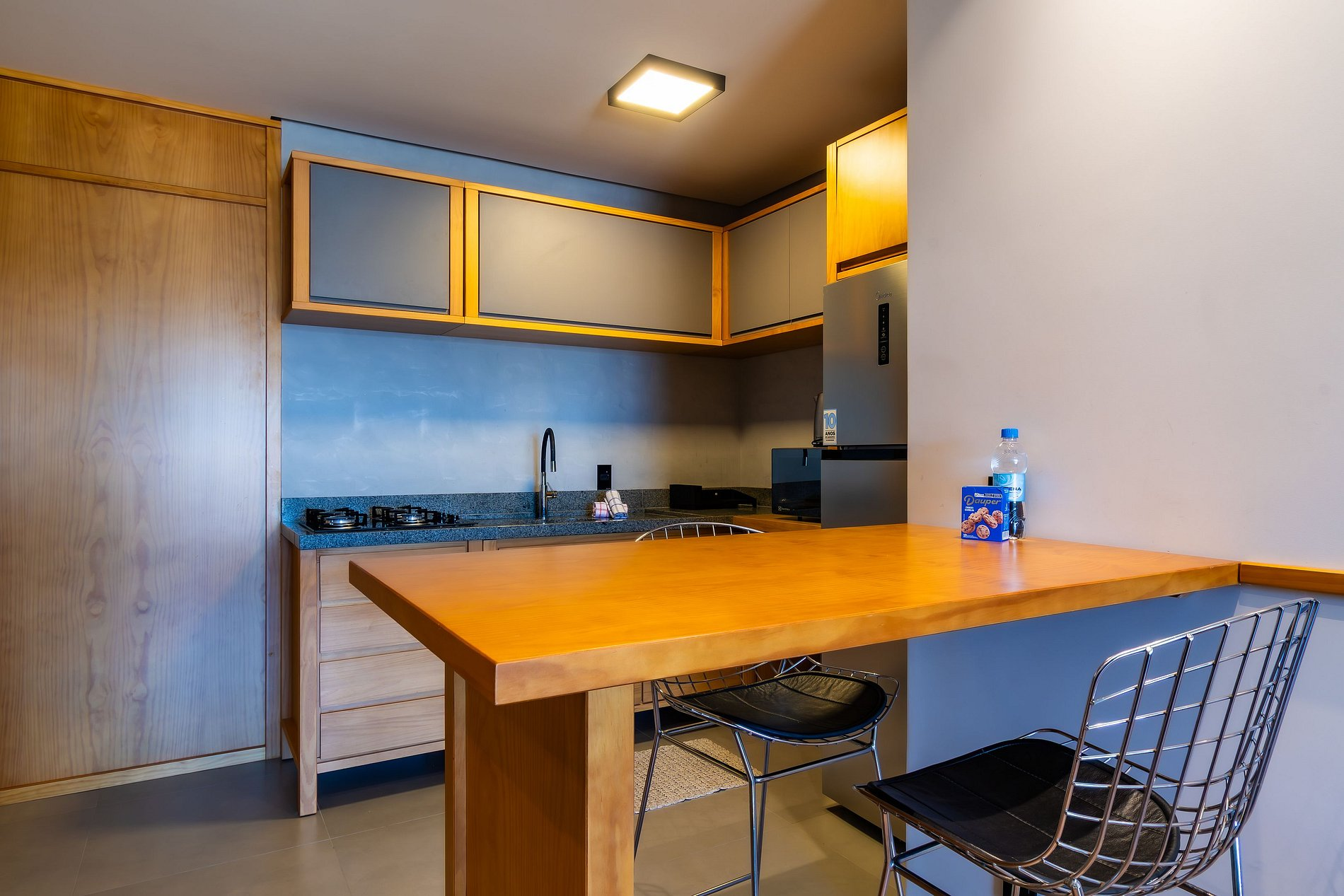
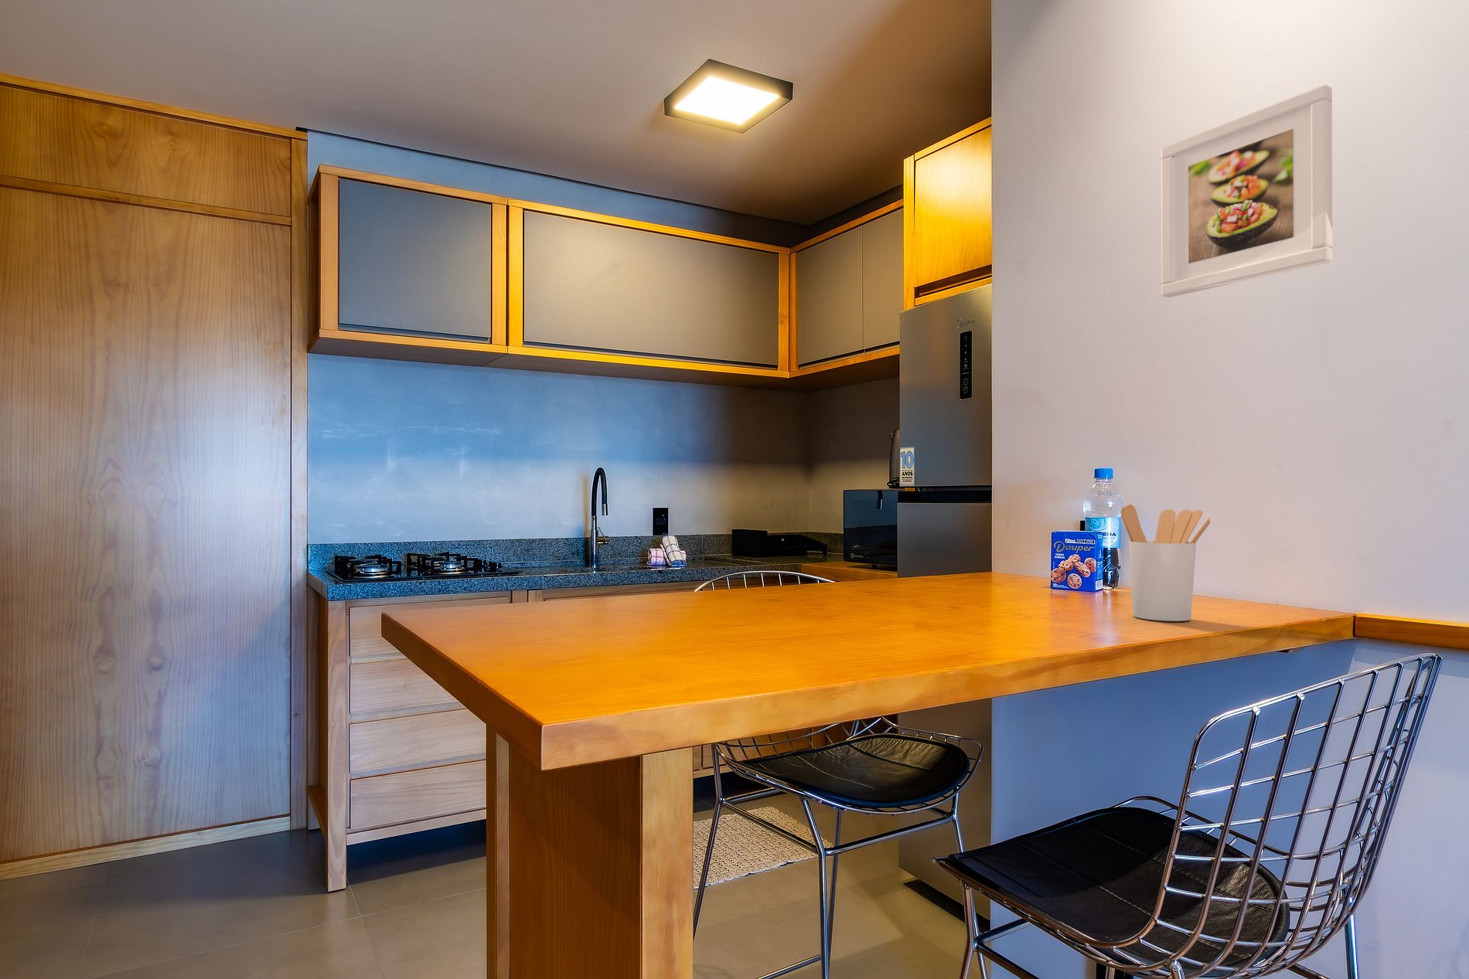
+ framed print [1161,84,1333,298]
+ utensil holder [1119,504,1211,622]
